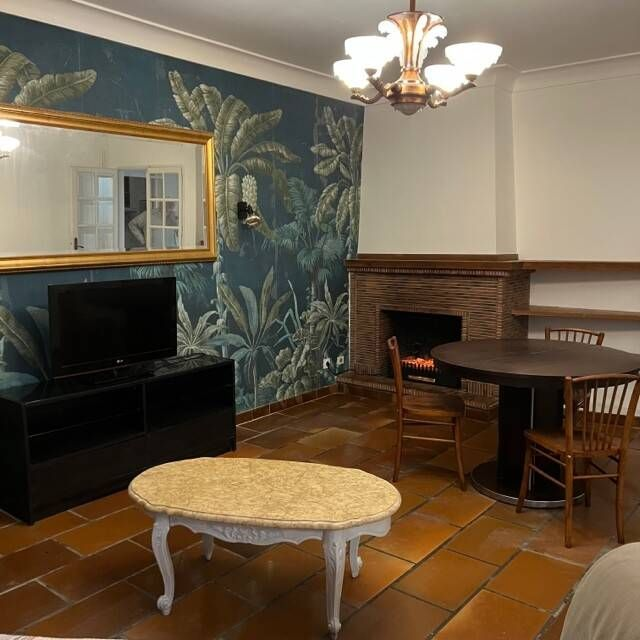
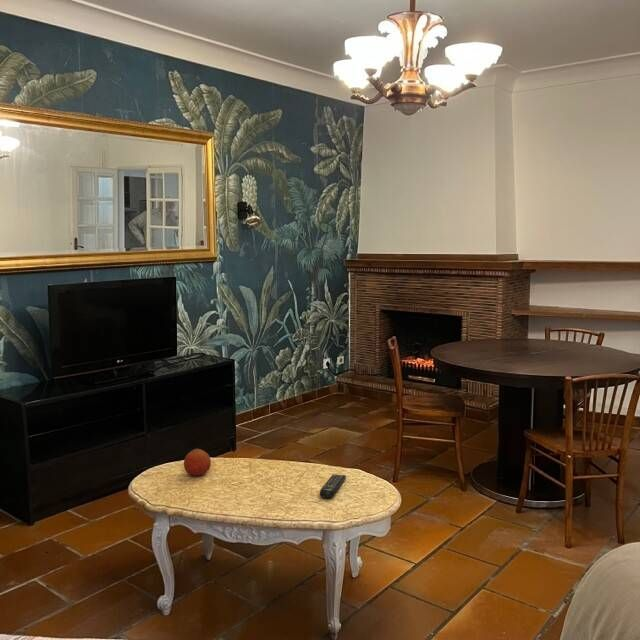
+ fruit [183,448,212,477]
+ remote control [319,473,347,499]
